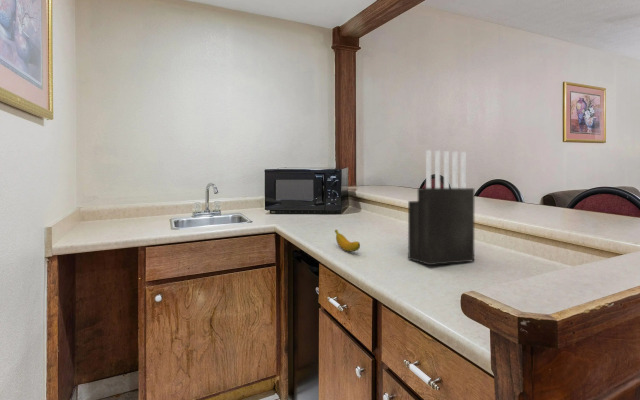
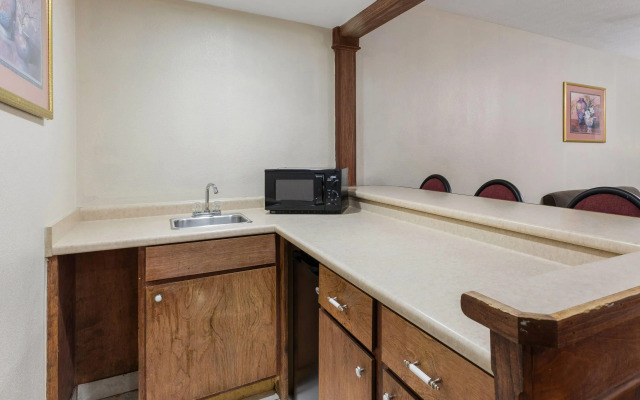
- banana [334,229,361,252]
- knife block [407,149,475,266]
